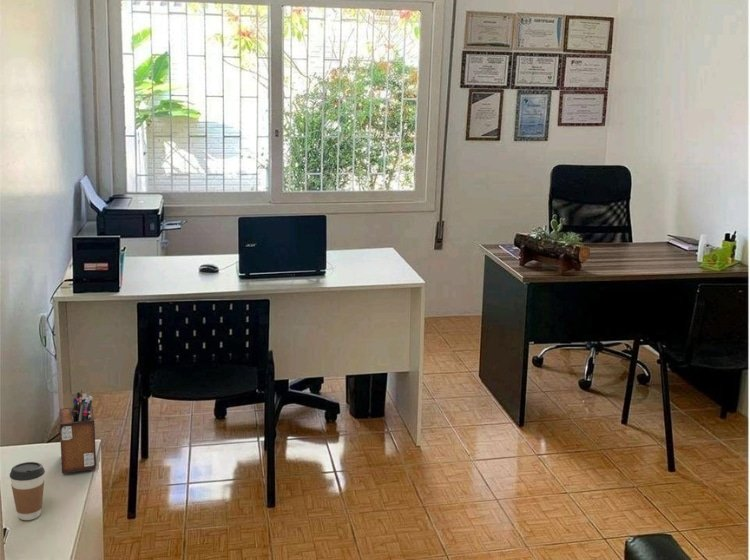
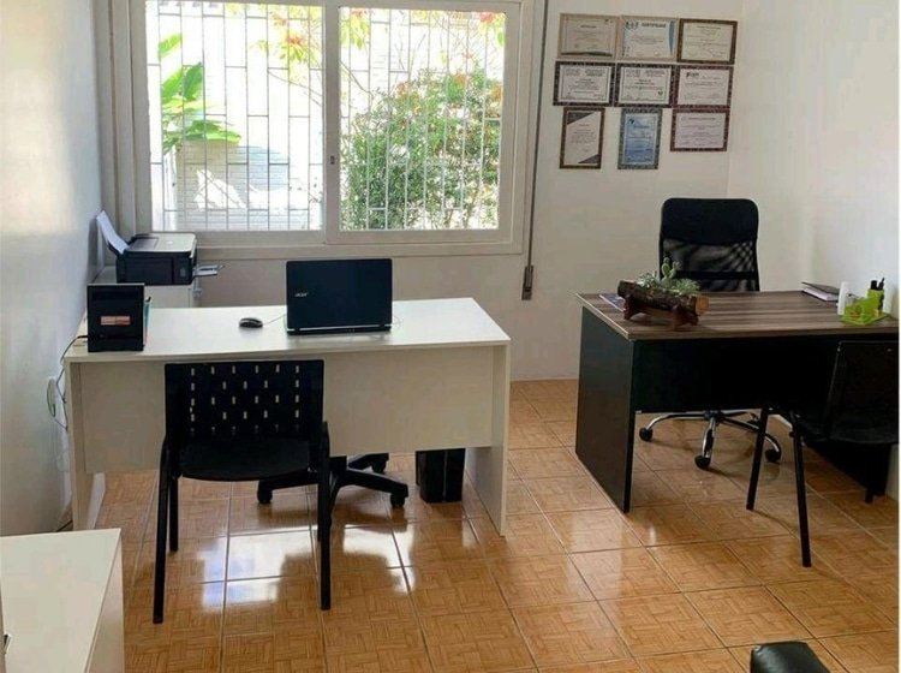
- desk organizer [58,389,97,474]
- coffee cup [9,461,46,521]
